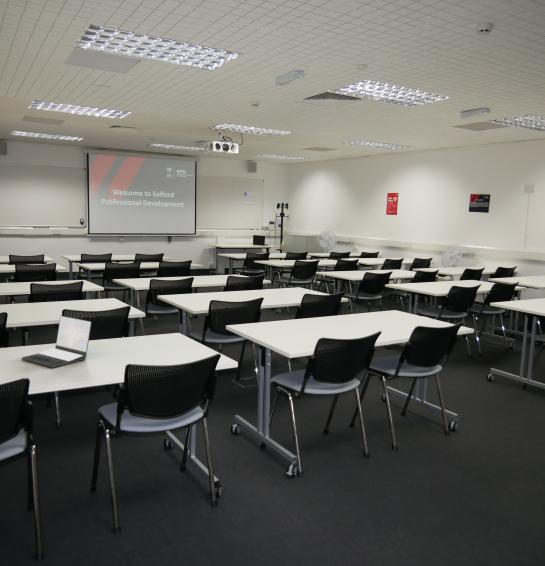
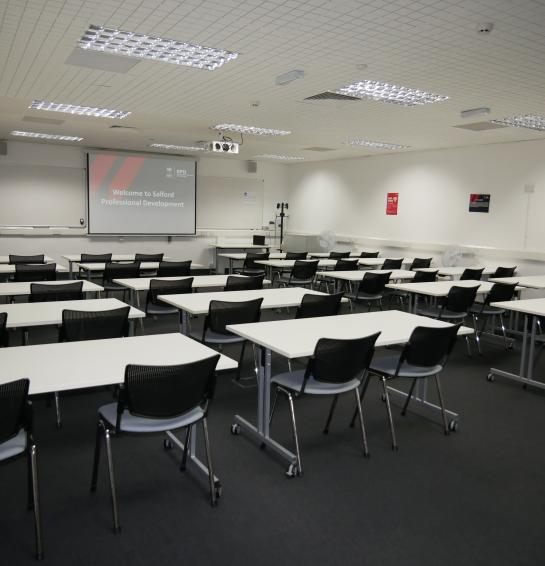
- laptop [21,315,93,369]
